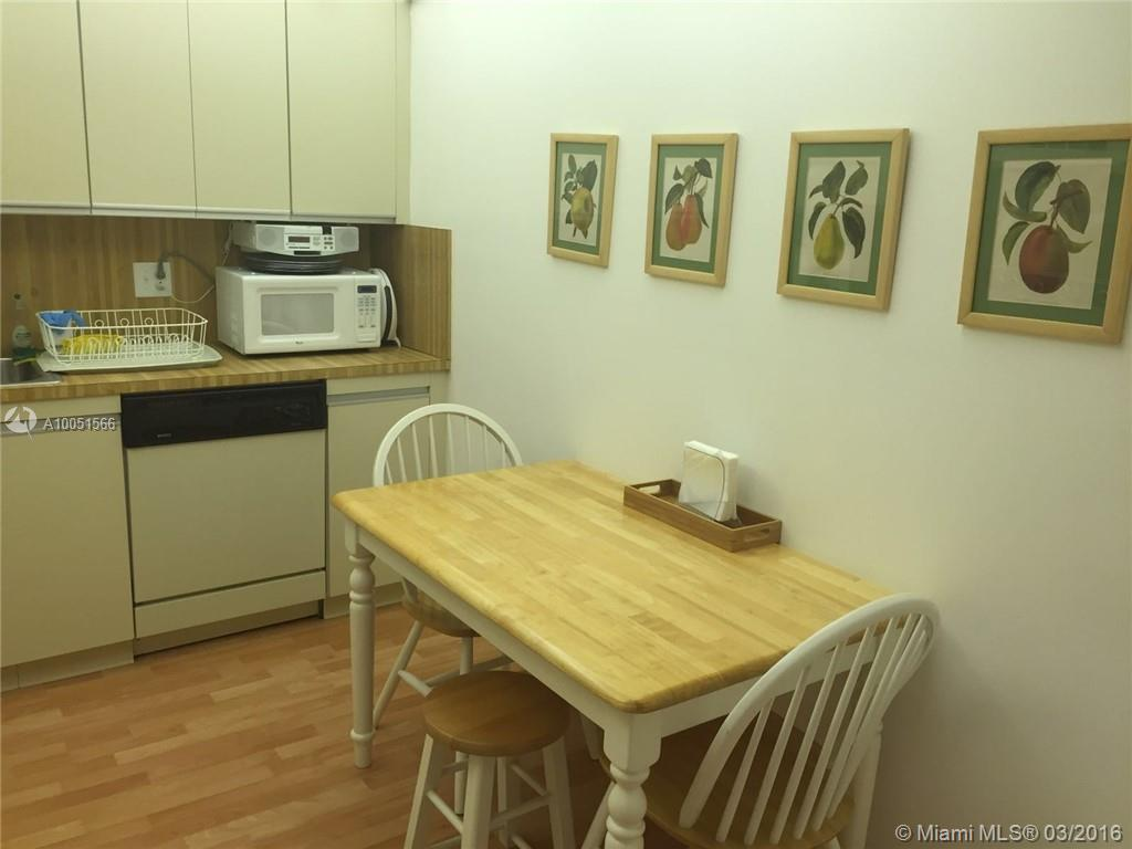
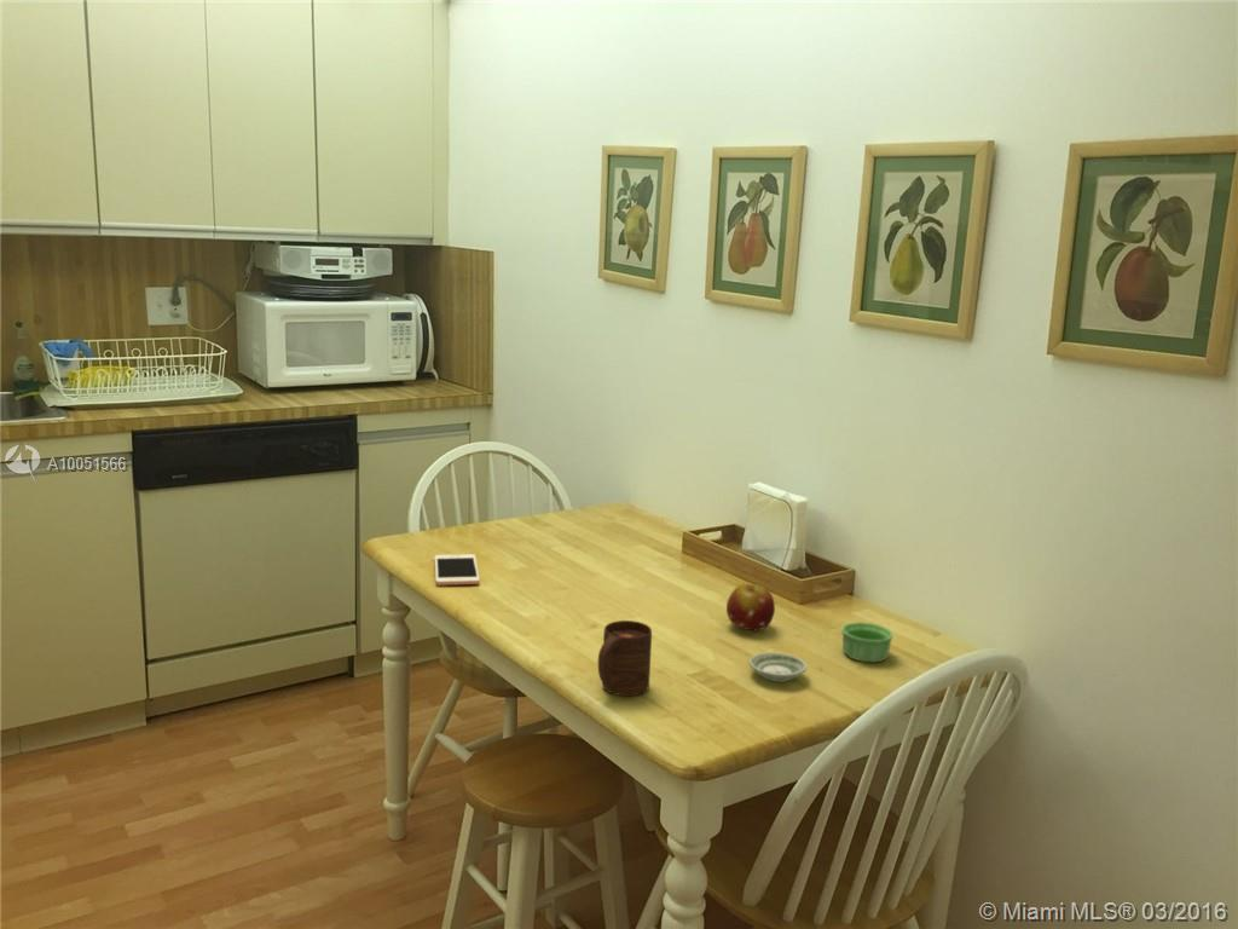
+ fruit [725,583,776,631]
+ cell phone [434,553,481,587]
+ ramekin [840,621,895,663]
+ saucer [748,651,808,683]
+ cup [597,619,653,697]
